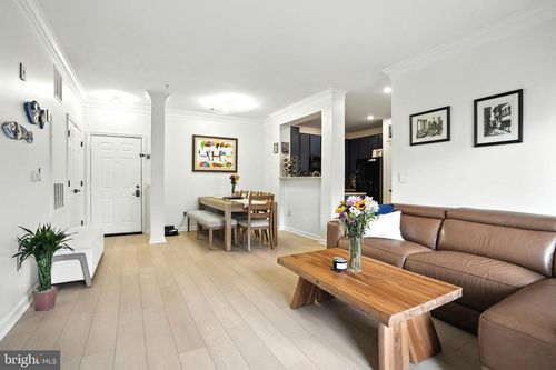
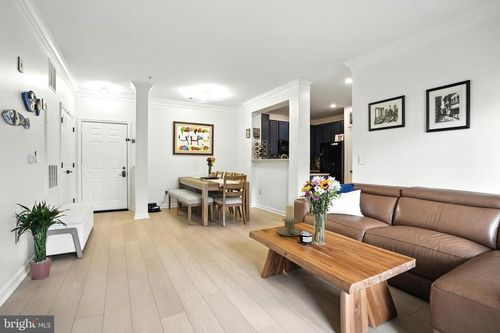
+ candle holder [276,205,303,237]
